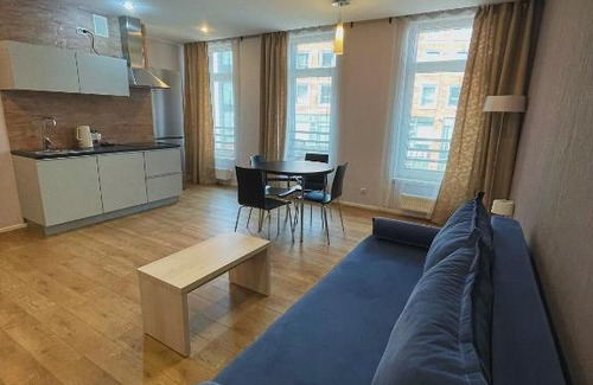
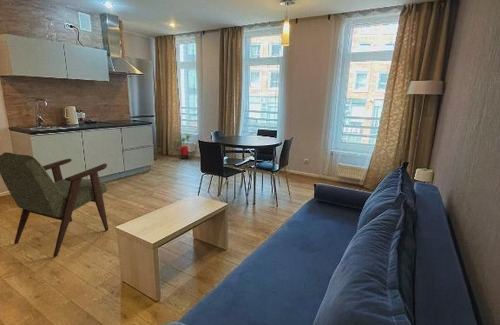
+ armchair [0,151,109,258]
+ house plant [176,132,194,159]
